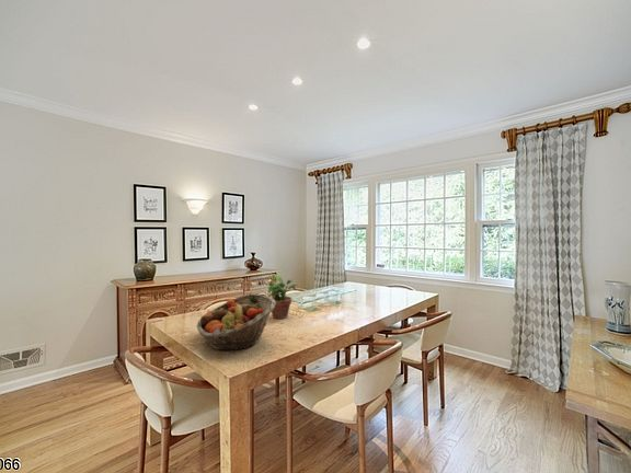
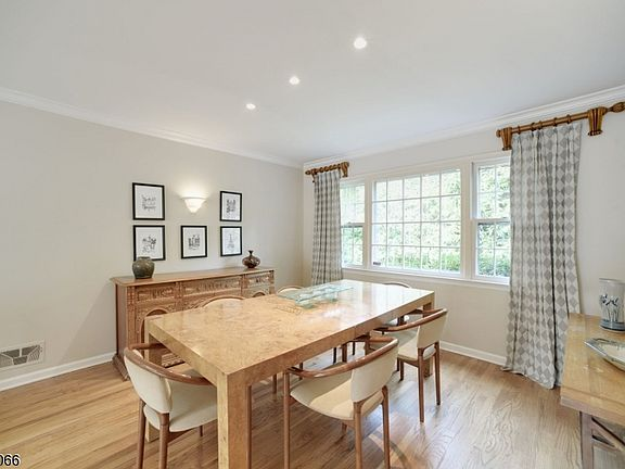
- potted plant [265,273,298,320]
- fruit basket [196,293,276,351]
